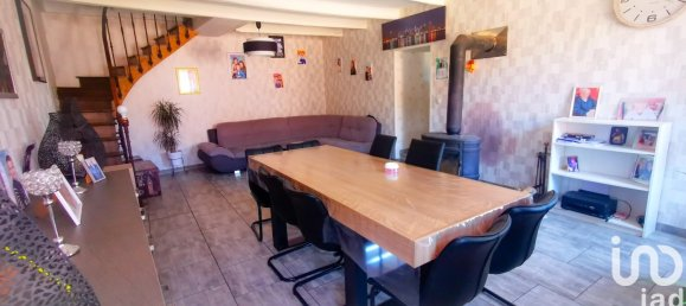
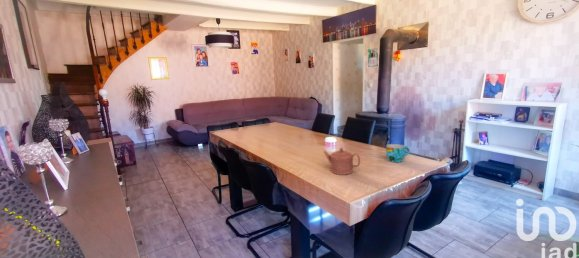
+ teapot [322,146,361,176]
+ cup [385,143,411,163]
